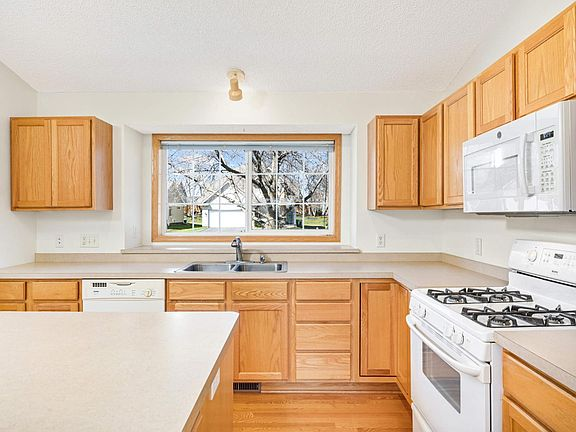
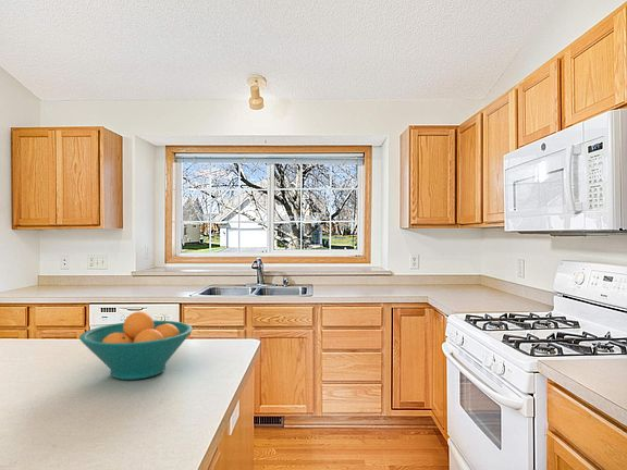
+ fruit bowl [78,310,194,381]
